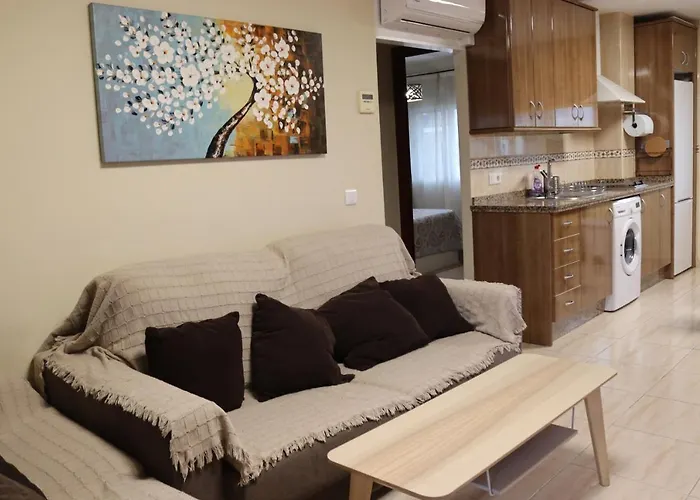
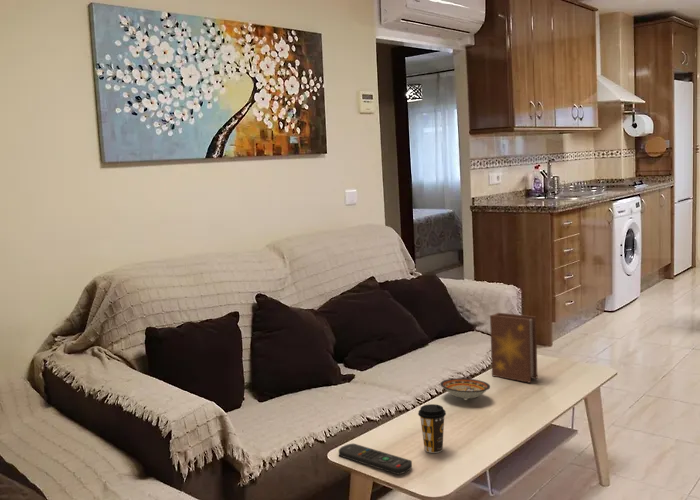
+ bowl [439,377,491,400]
+ coffee cup [417,403,447,454]
+ remote control [338,443,413,475]
+ book [489,312,538,384]
